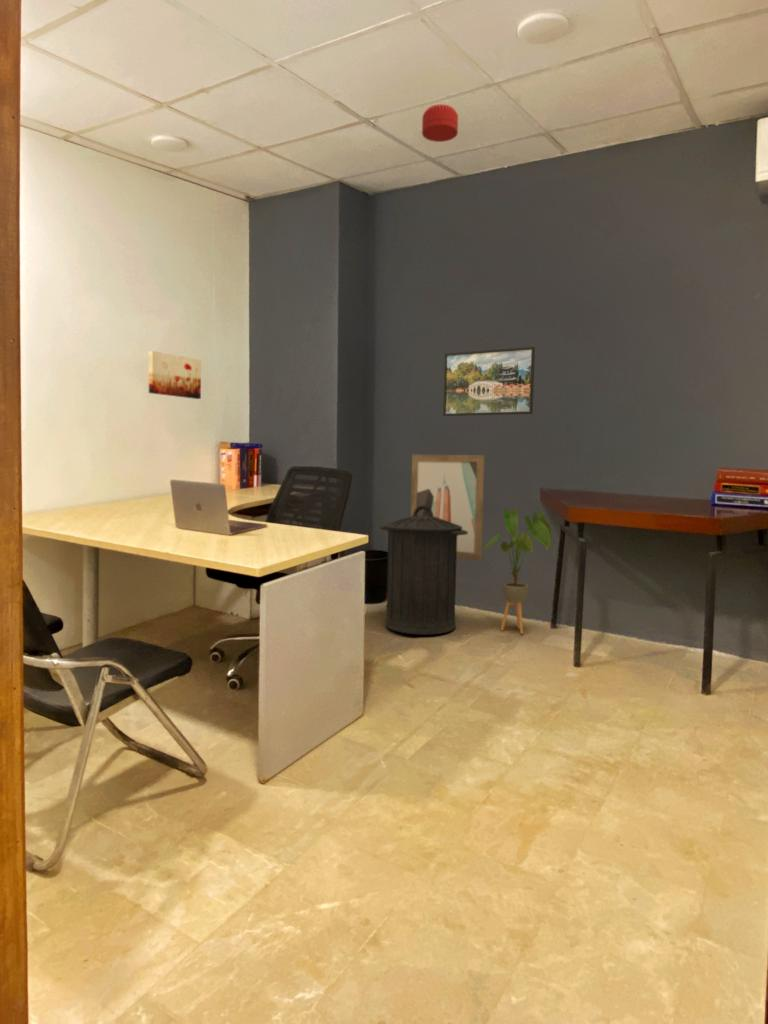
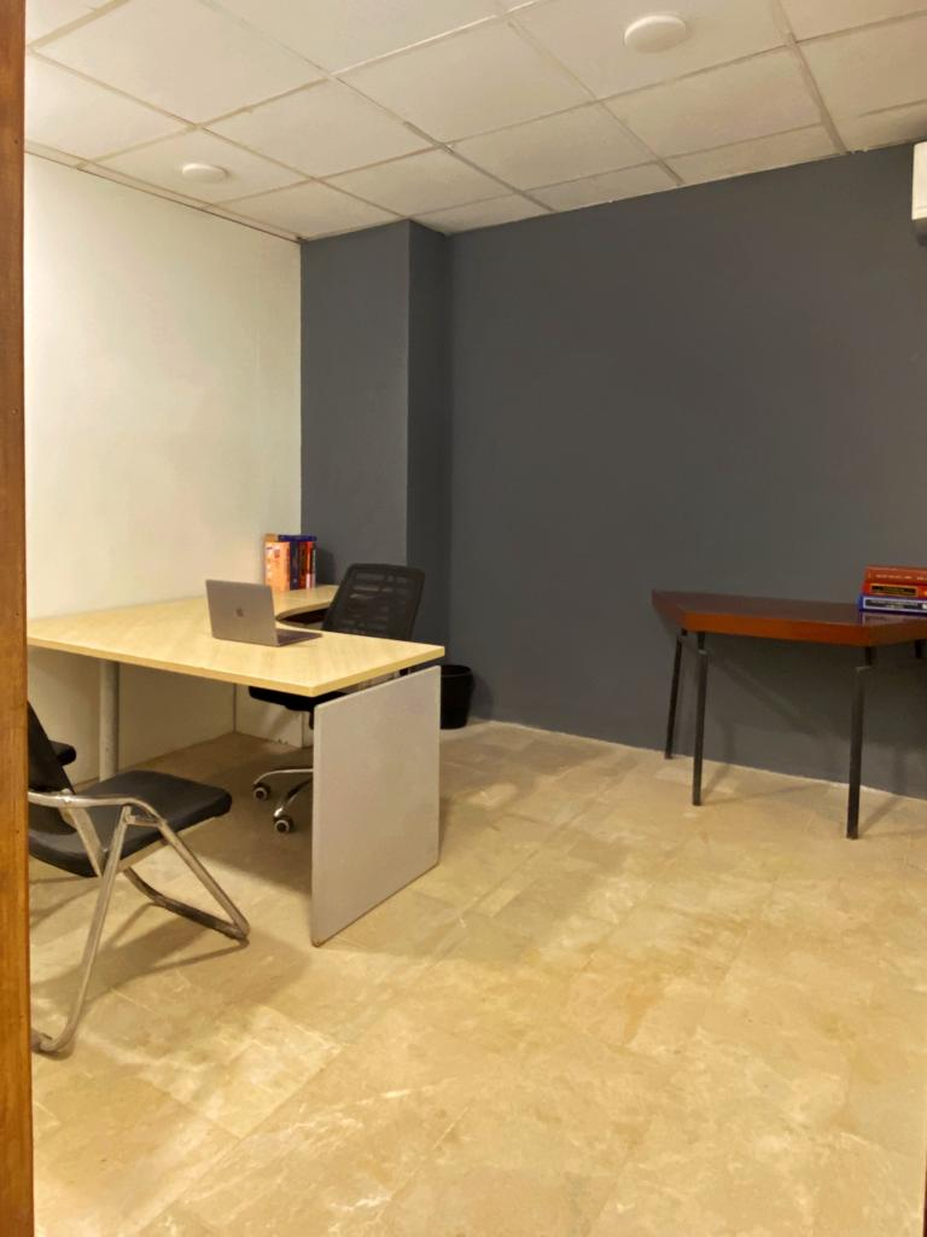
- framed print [442,346,536,417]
- wall art [148,350,202,400]
- wall art [410,453,486,561]
- smoke detector [421,103,459,143]
- house plant [482,507,556,634]
- trash can [379,505,468,636]
